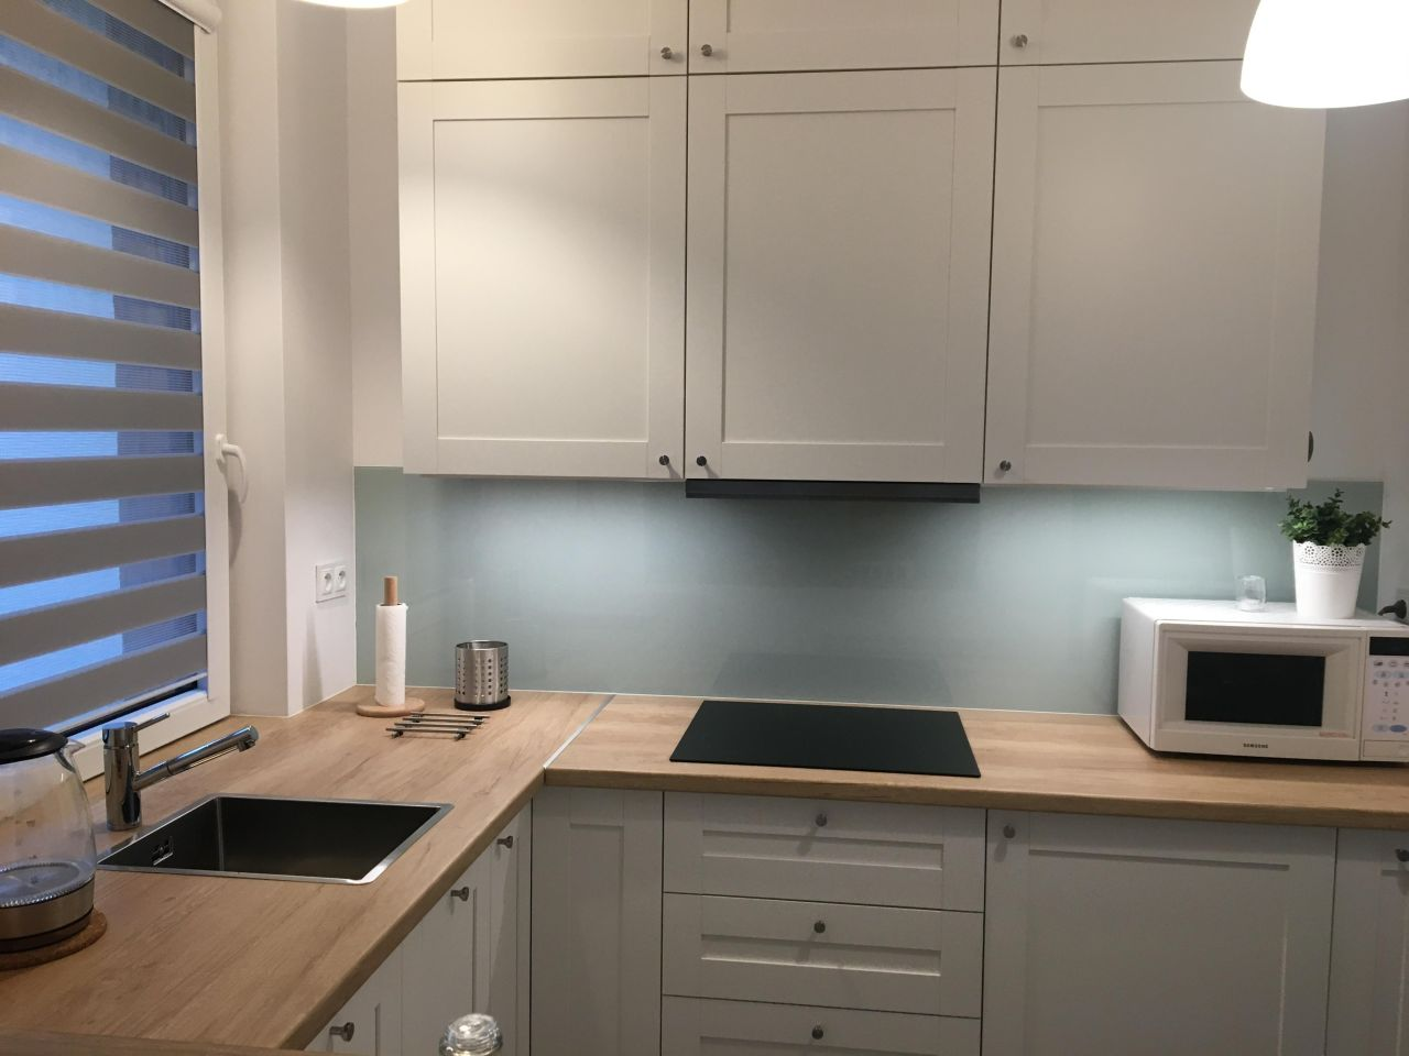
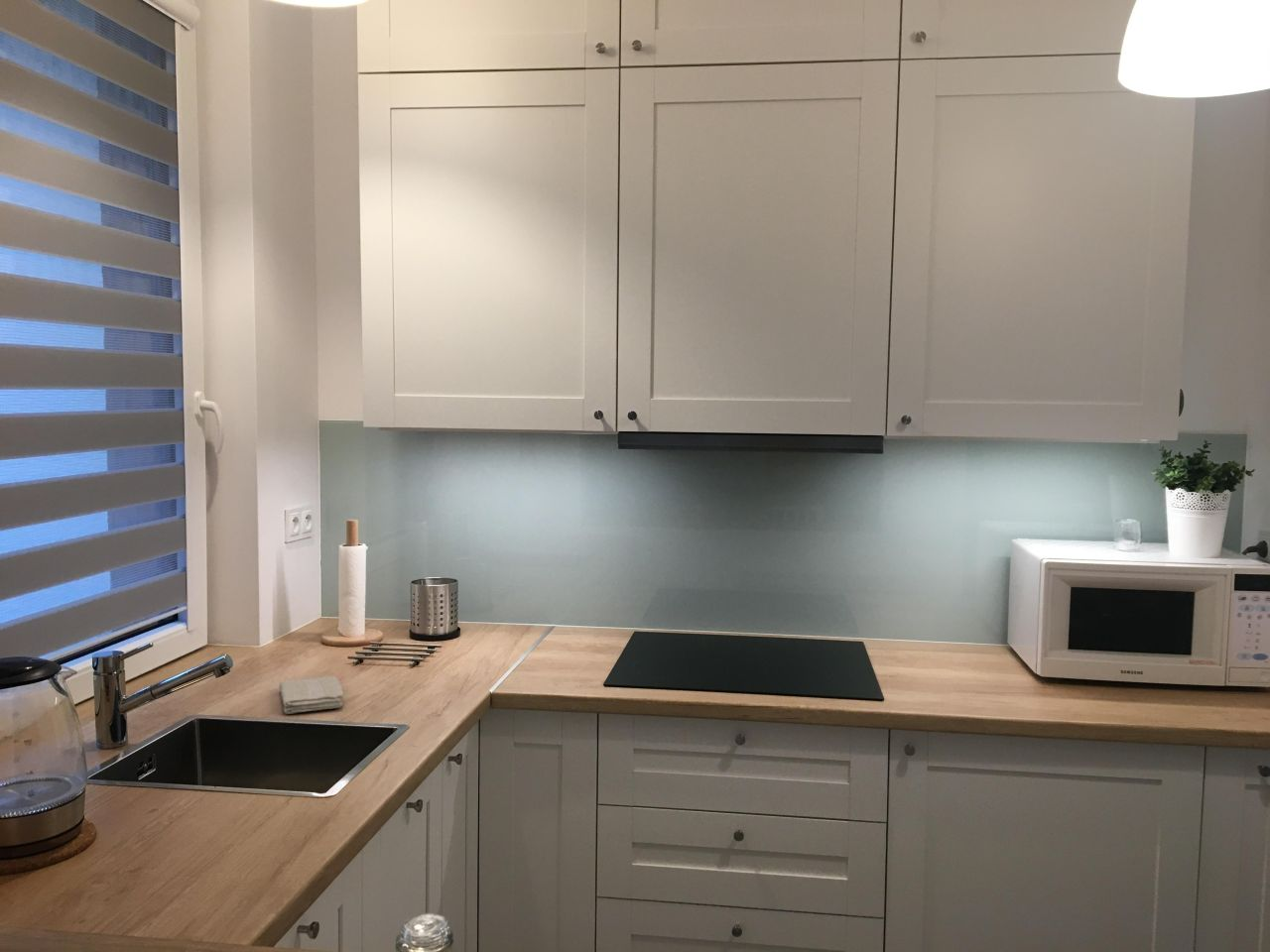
+ washcloth [278,675,344,715]
